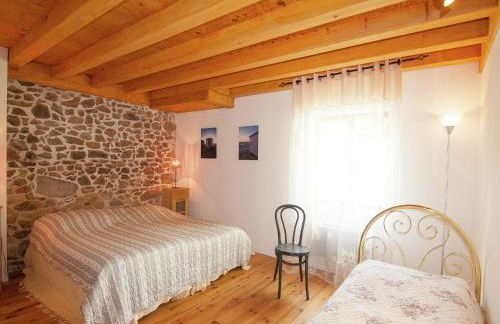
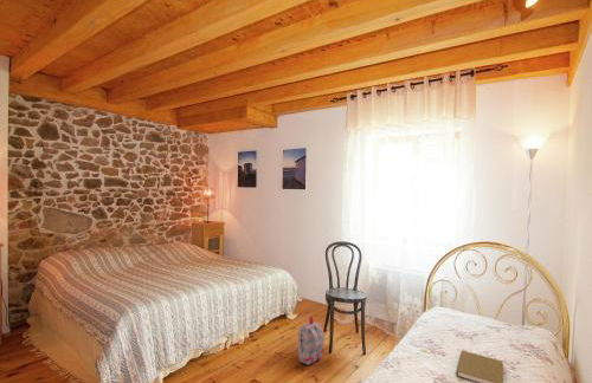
+ book [455,350,504,383]
+ backpack [296,316,326,366]
